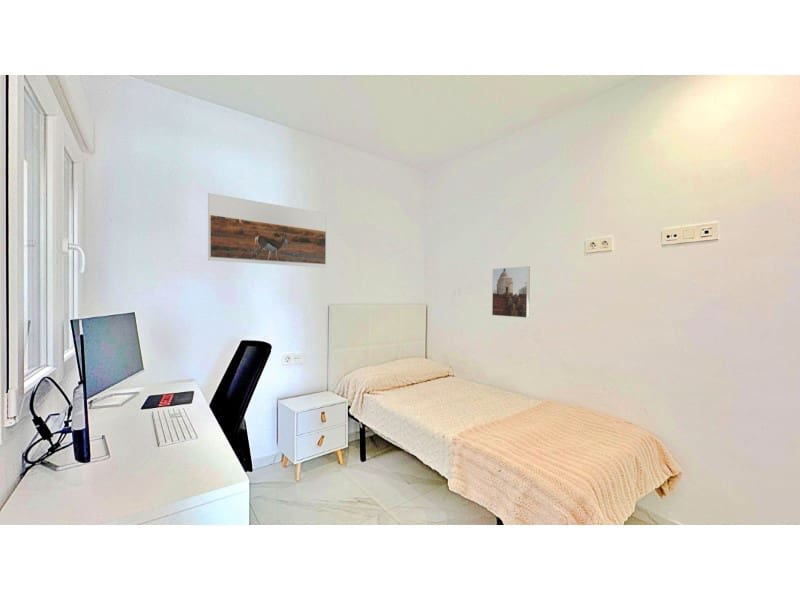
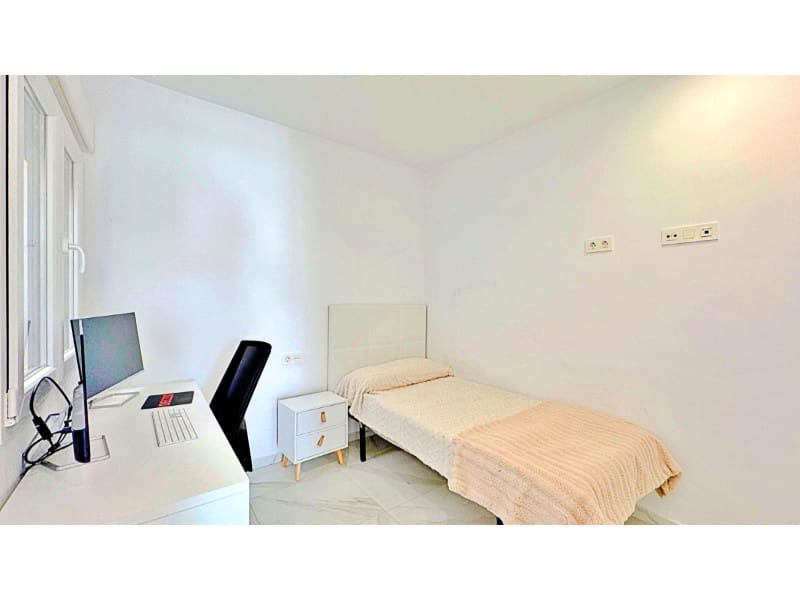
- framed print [491,265,531,319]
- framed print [207,192,327,268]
